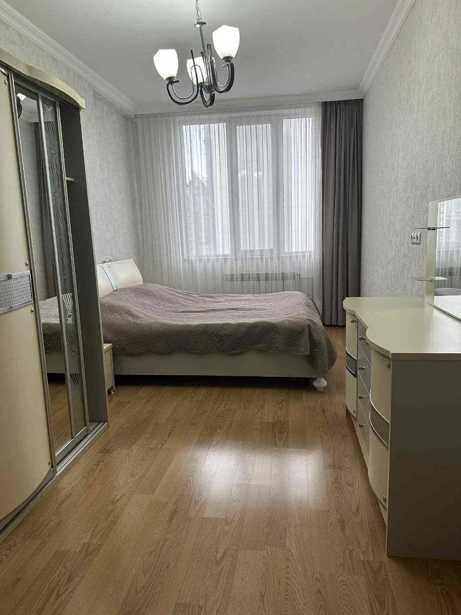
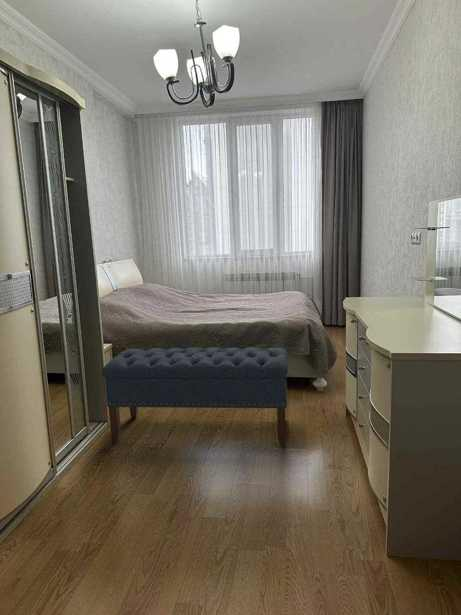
+ bench [101,346,289,447]
